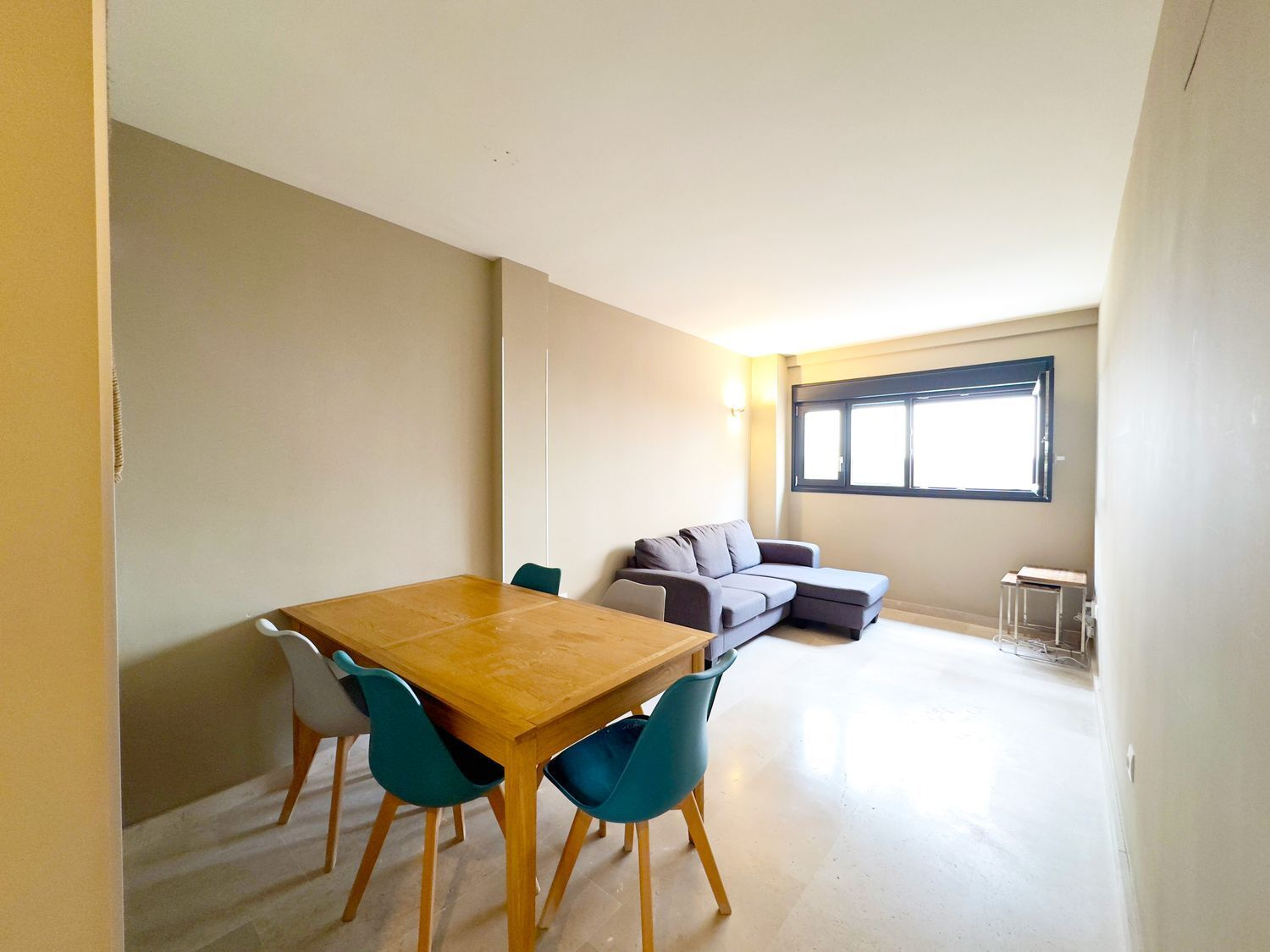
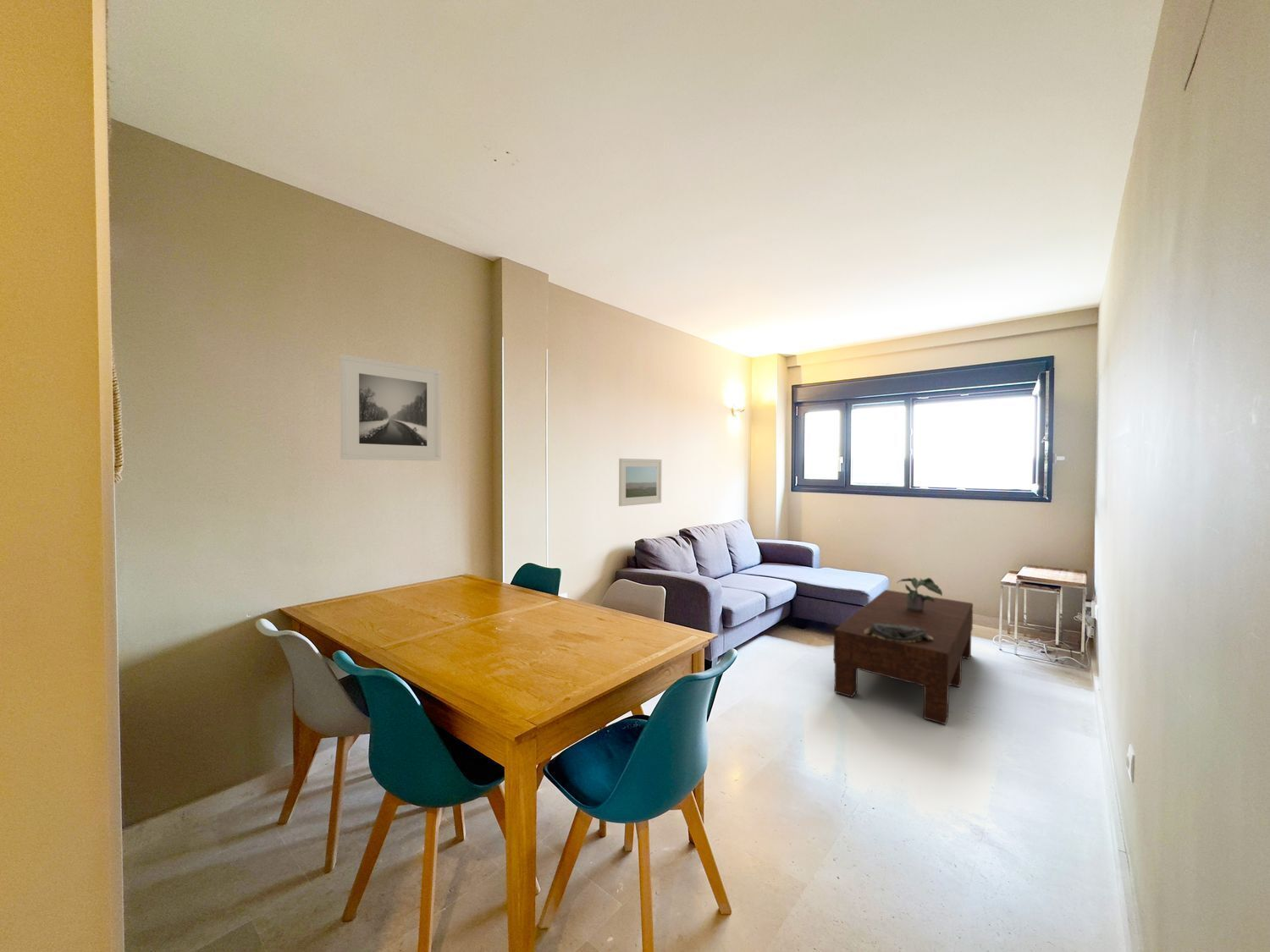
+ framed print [340,354,442,461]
+ decorative bowl [864,624,933,642]
+ coffee table [833,589,974,725]
+ potted plant [897,576,943,611]
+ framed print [618,458,663,507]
